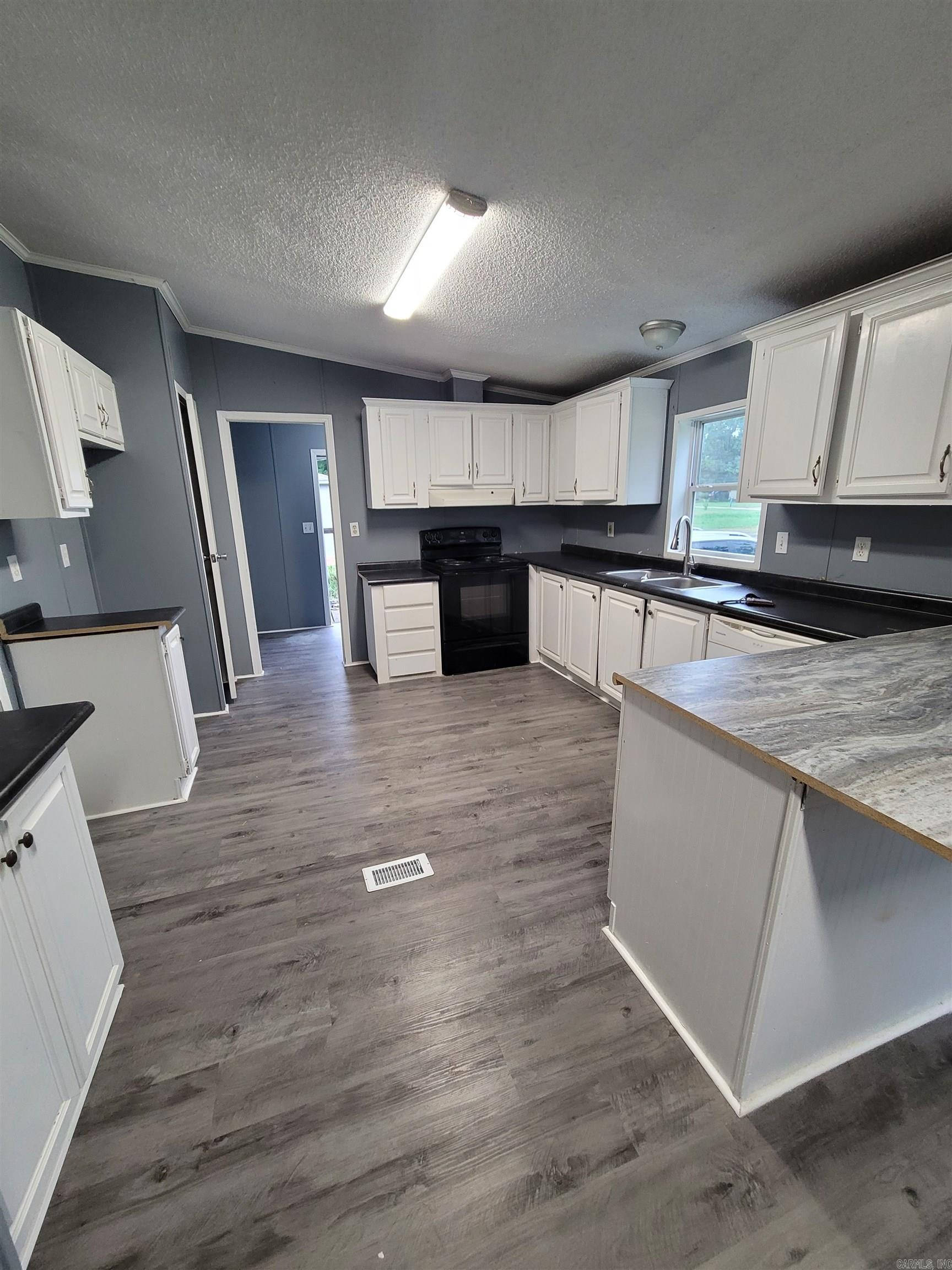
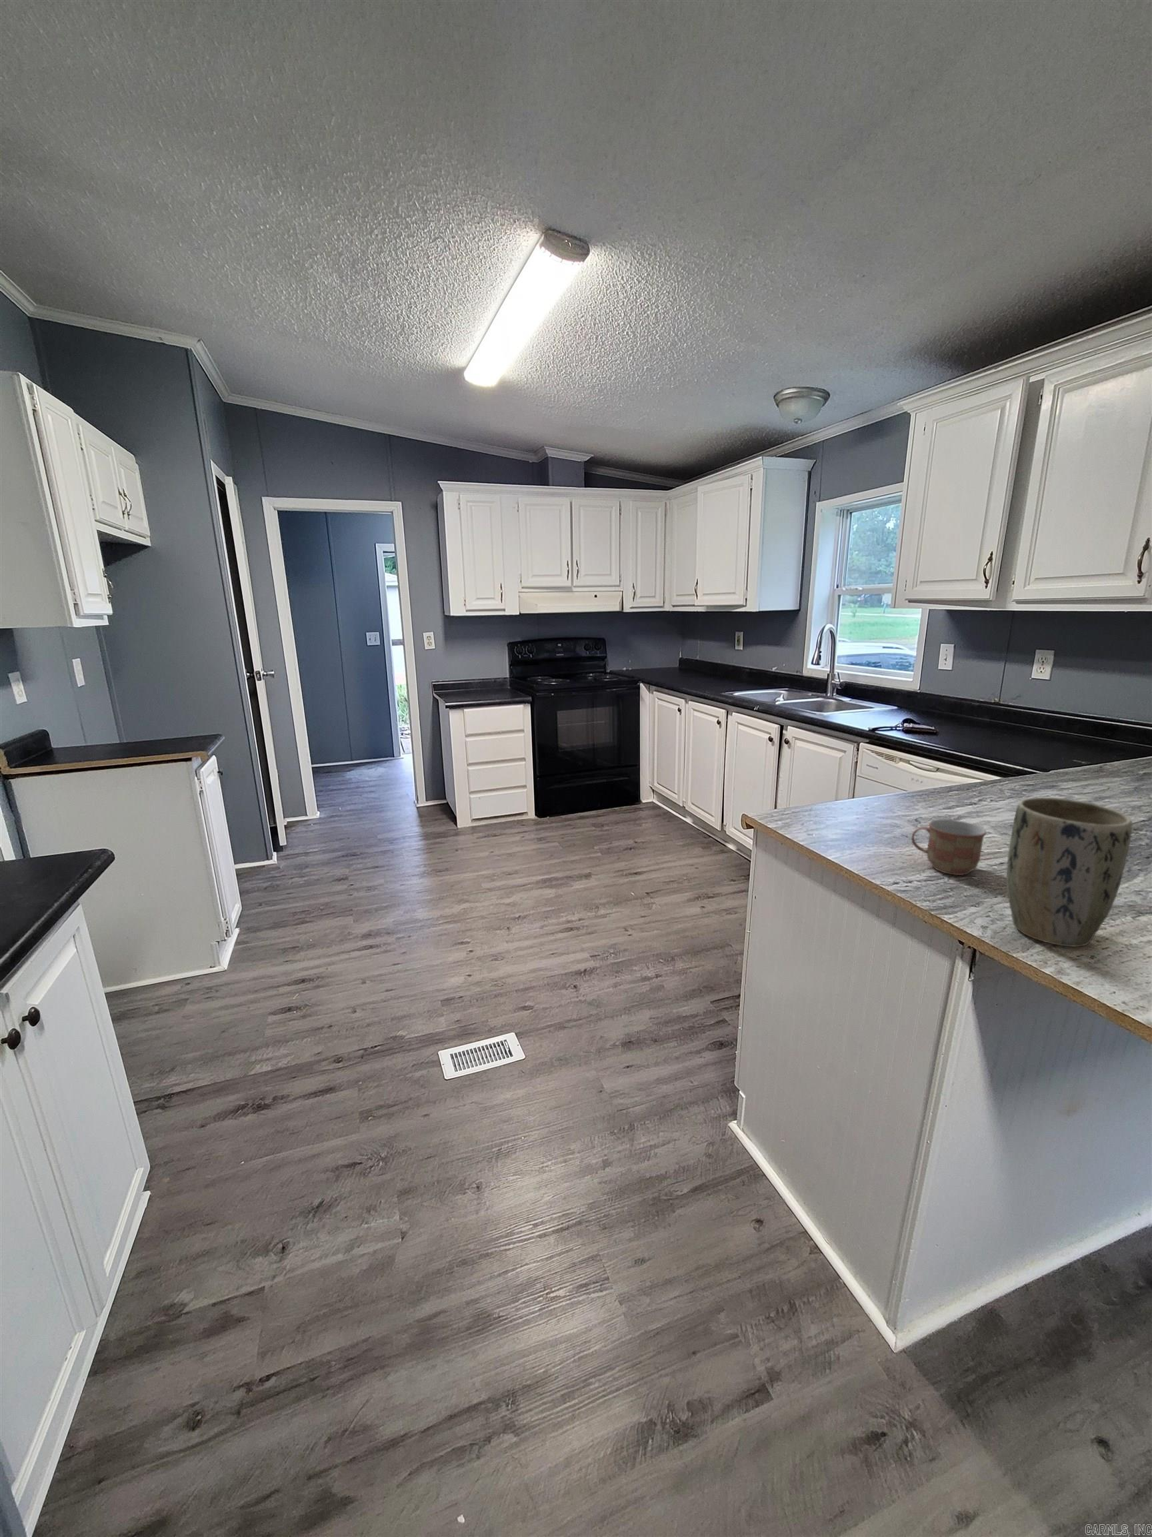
+ mug [911,819,986,876]
+ plant pot [1006,796,1133,948]
